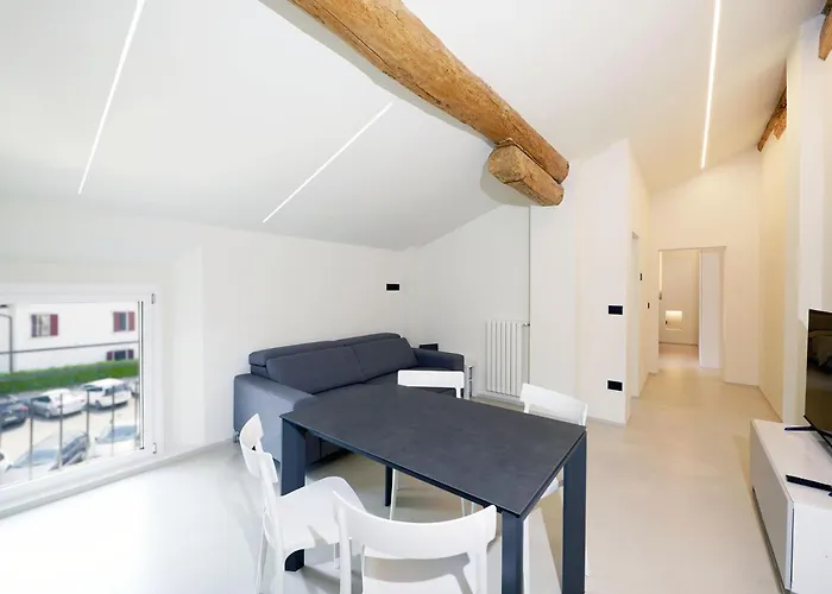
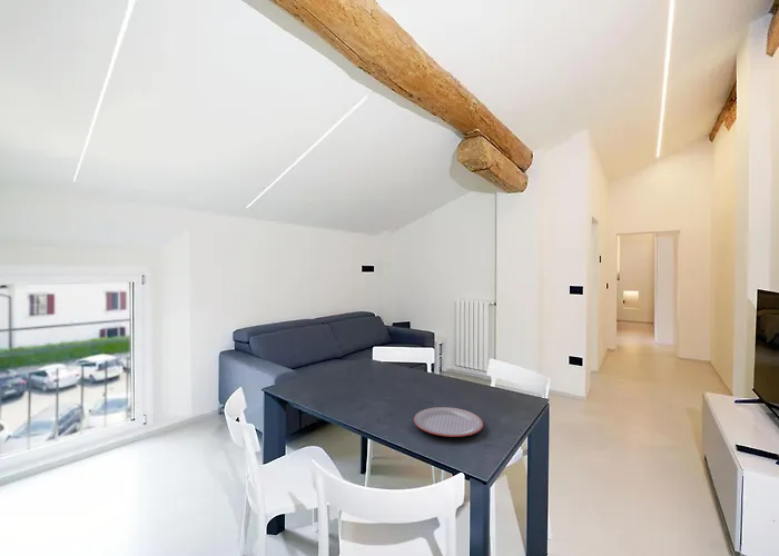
+ plate [413,406,484,438]
